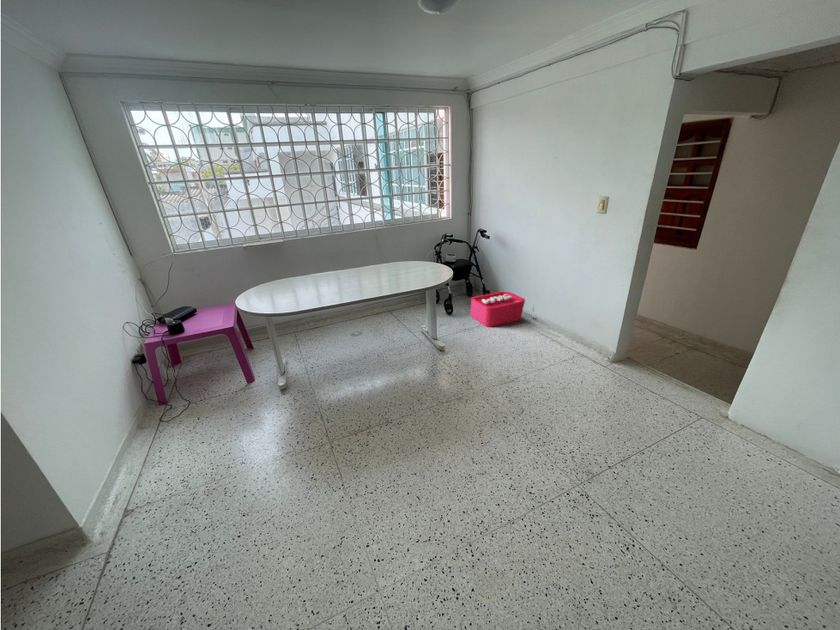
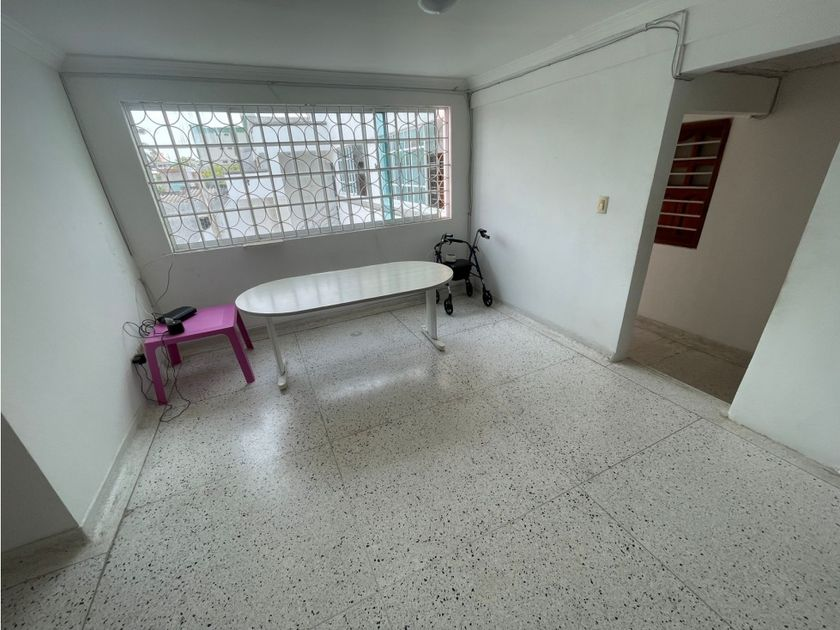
- storage bin [470,291,537,328]
